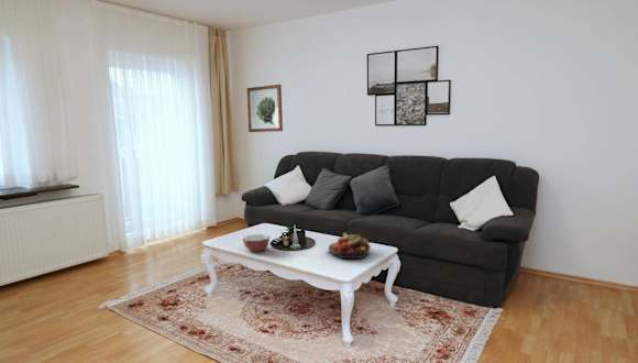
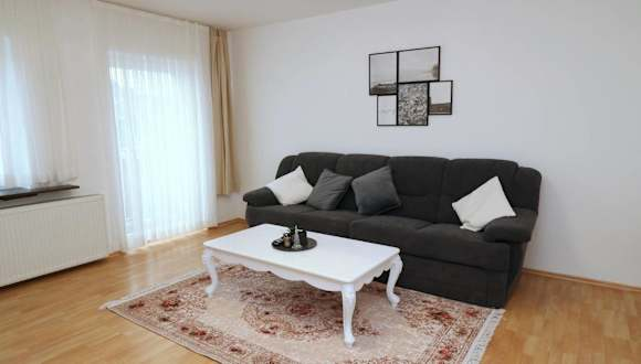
- wall art [245,84,284,133]
- bowl [241,233,271,253]
- fruit bowl [328,231,372,260]
